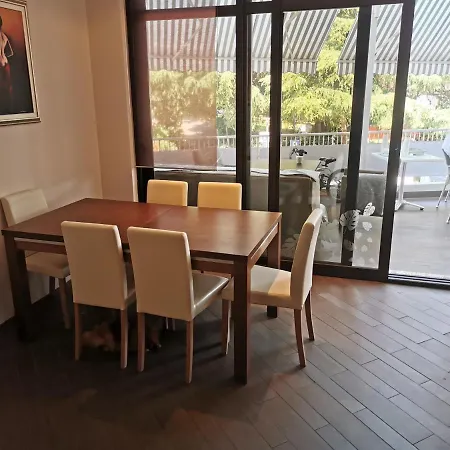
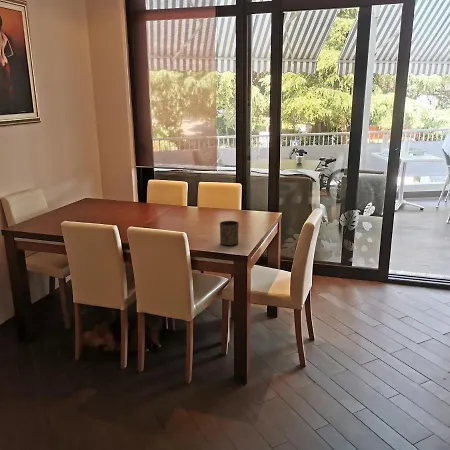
+ cup [219,220,240,247]
